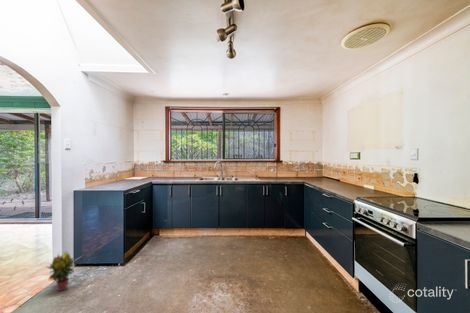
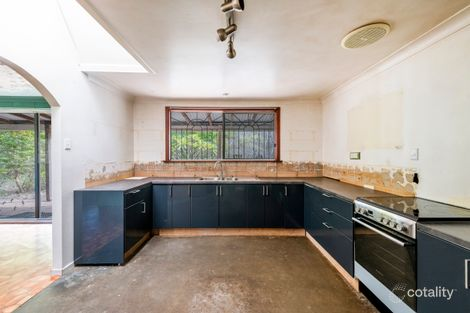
- potted plant [46,250,76,292]
